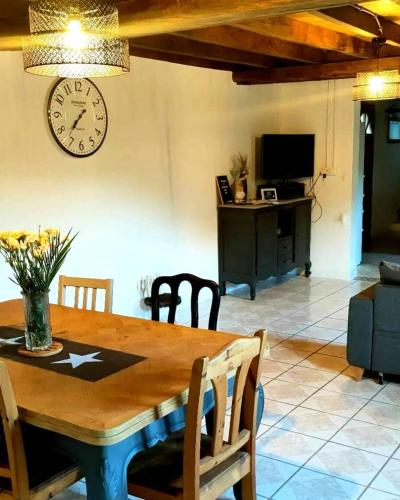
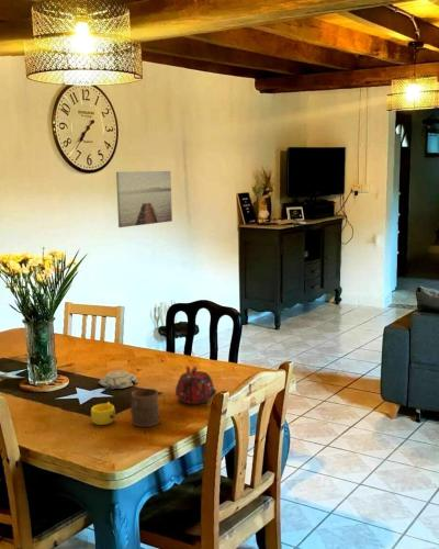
+ wall art [115,170,173,228]
+ teapot [175,365,217,405]
+ decorative bowl [98,369,138,390]
+ cup [90,401,116,426]
+ cup [130,388,160,428]
